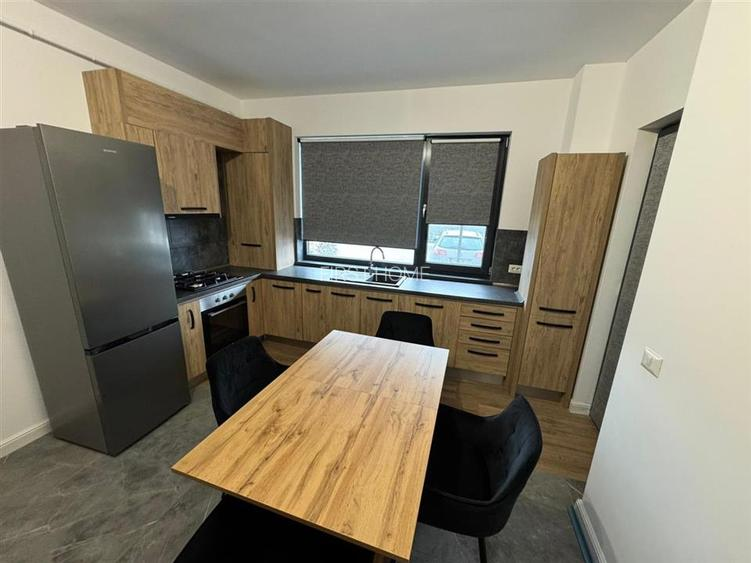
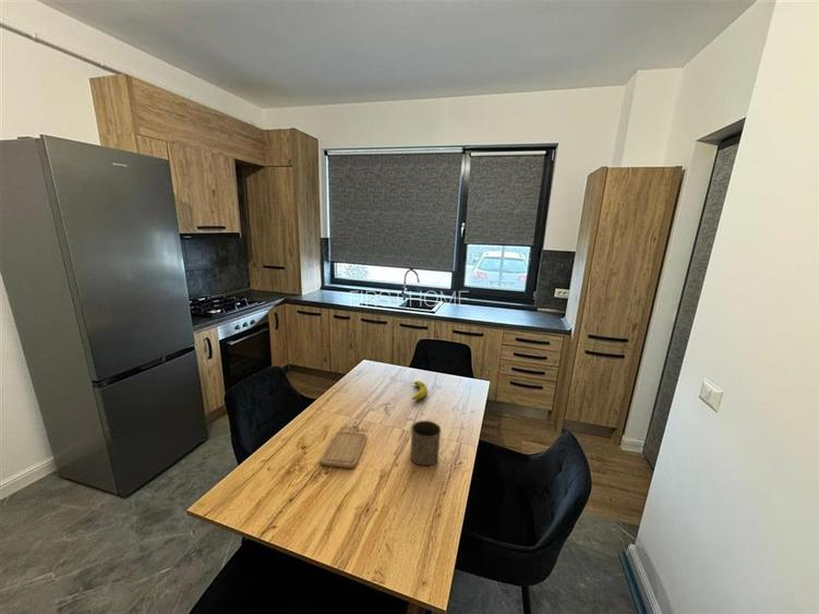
+ fruit [409,380,429,401]
+ chopping board [320,424,369,469]
+ cup [409,420,442,467]
